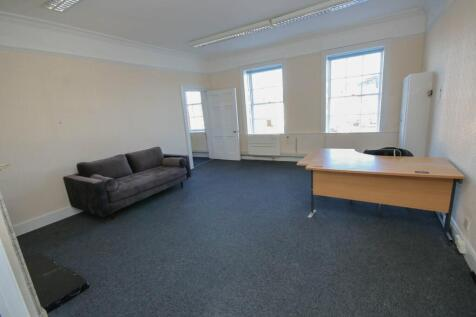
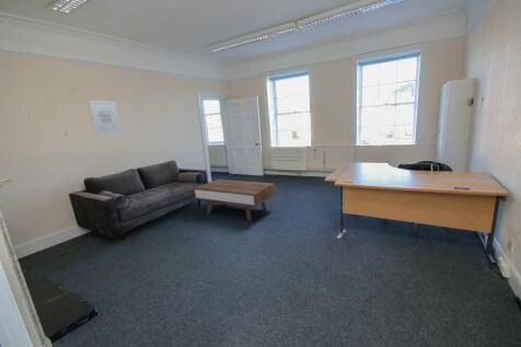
+ wall art [88,100,123,137]
+ coffee table [193,178,277,222]
